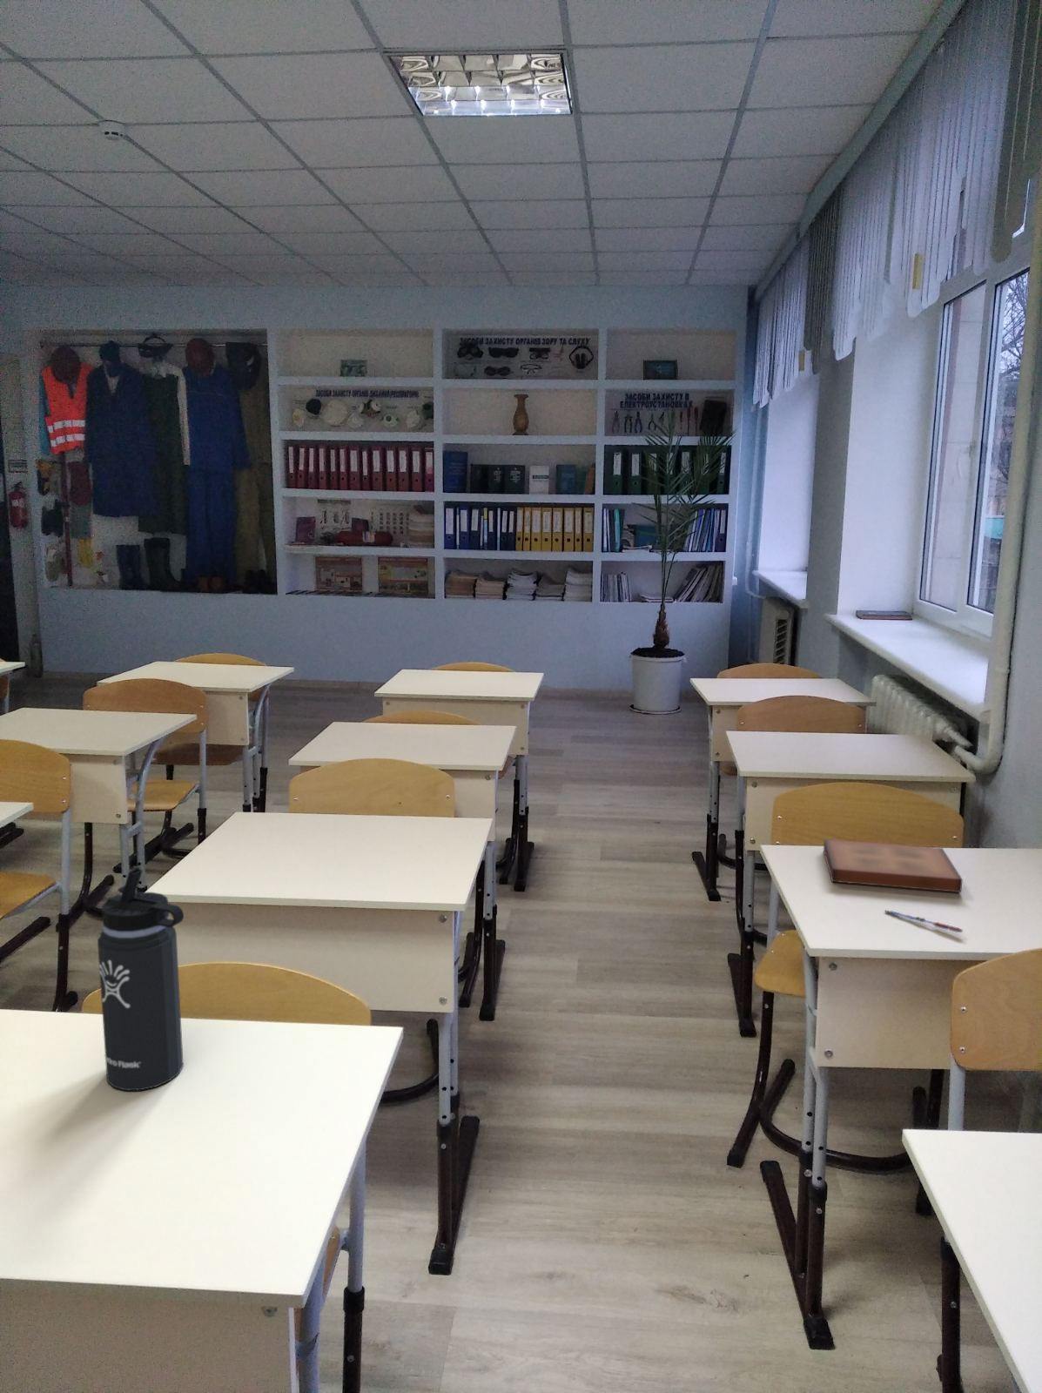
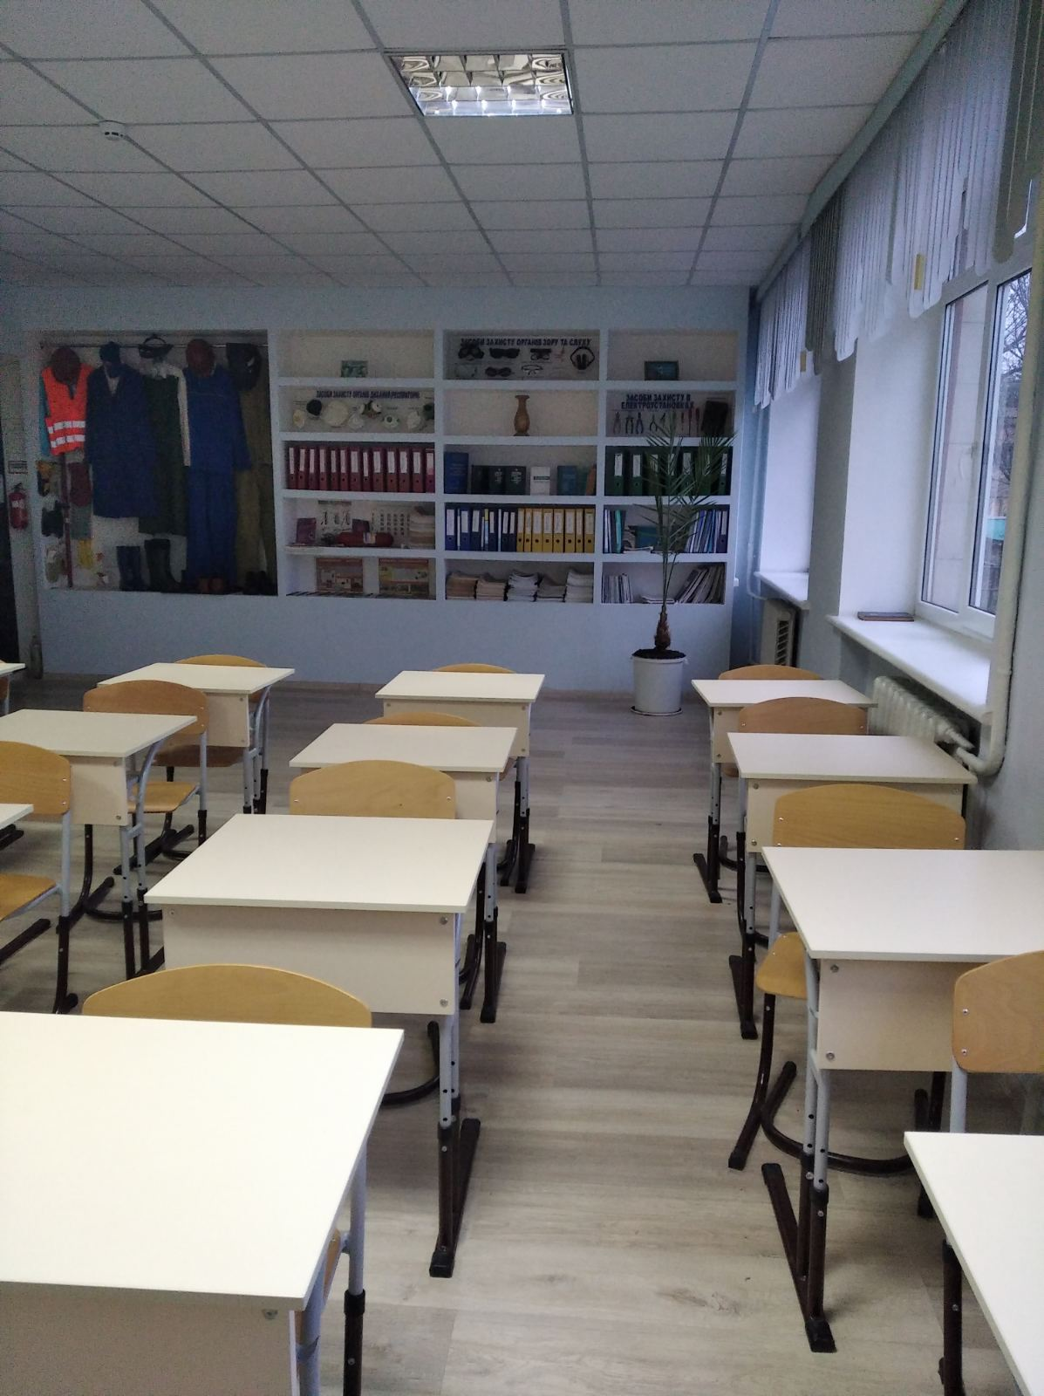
- pen [883,909,963,933]
- thermos bottle [96,867,185,1091]
- book [823,838,963,893]
